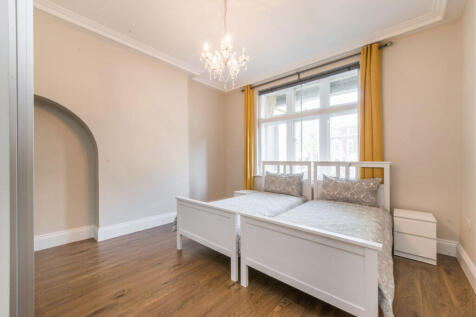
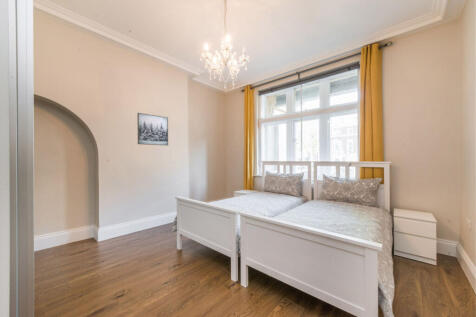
+ wall art [136,112,169,147]
